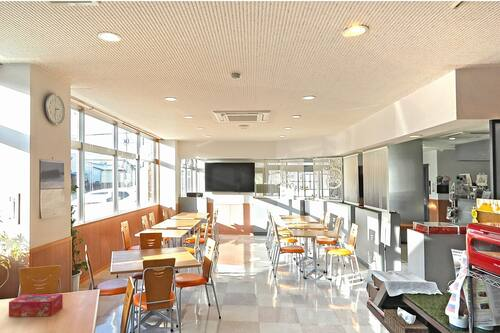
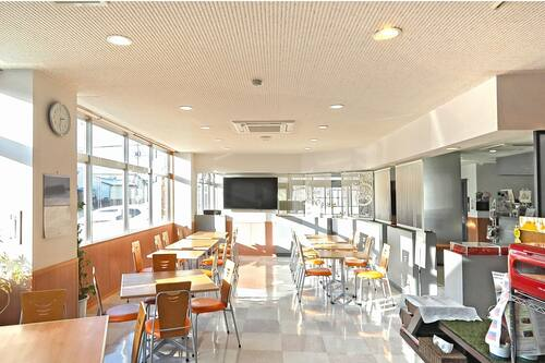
- tissue box [8,293,64,318]
